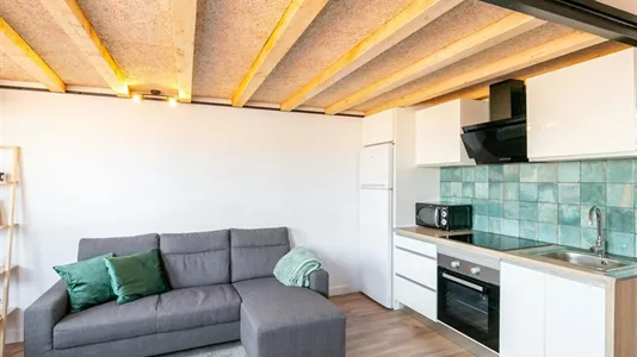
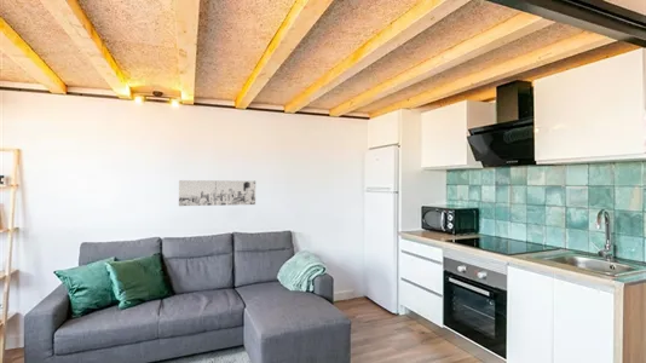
+ wall art [178,179,256,207]
